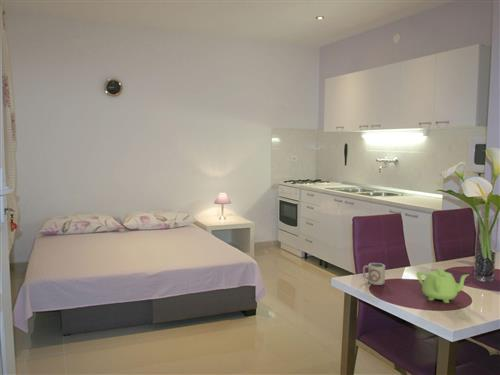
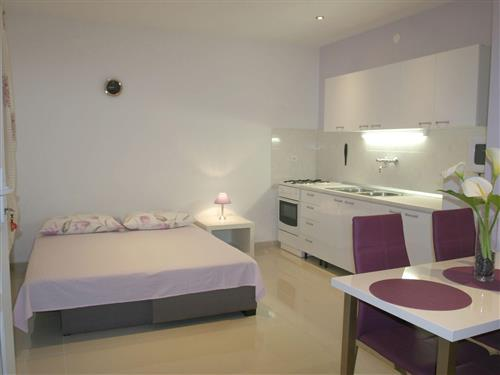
- teapot [416,268,469,304]
- cup [362,262,386,286]
